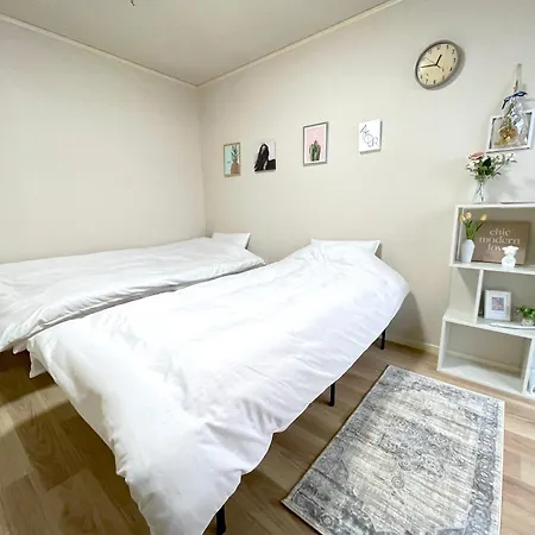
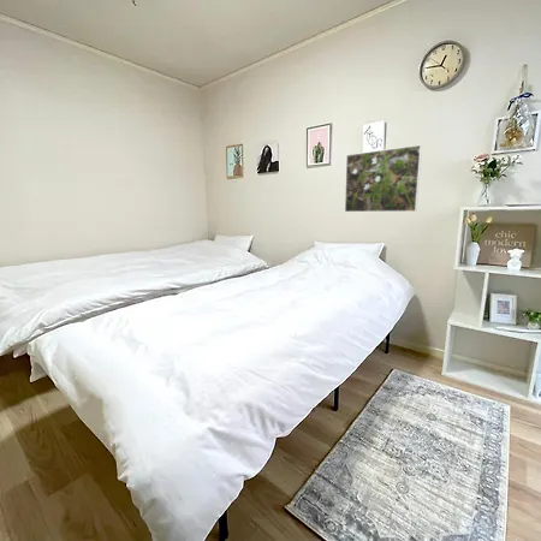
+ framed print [344,144,423,213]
